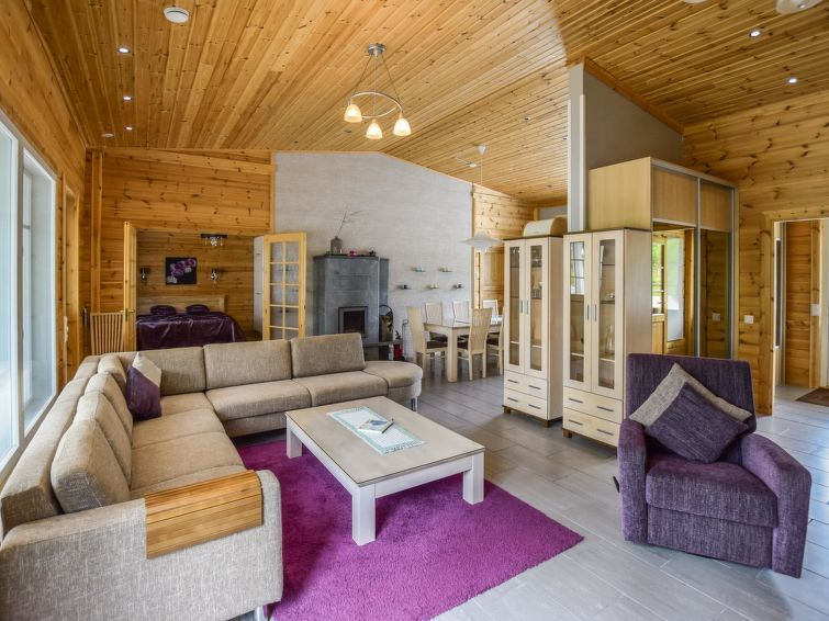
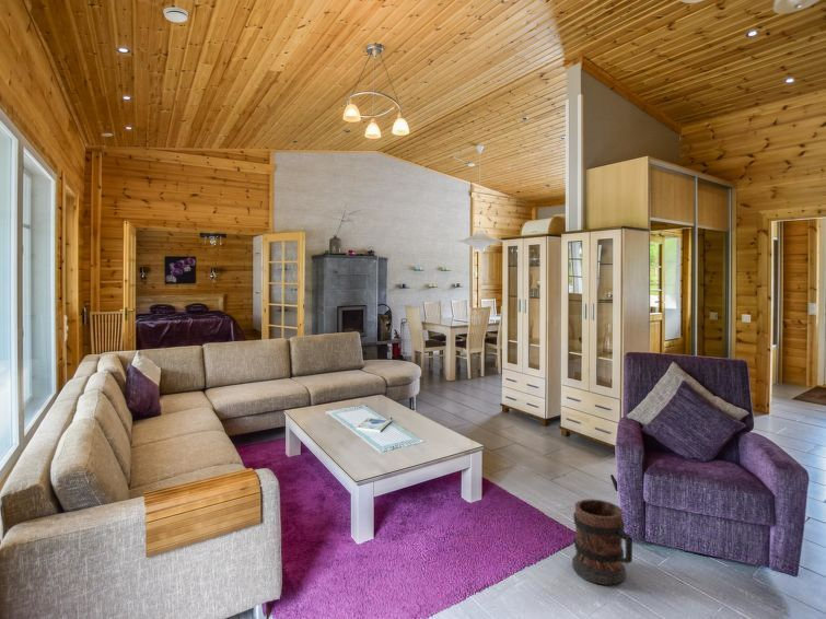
+ wooden barrel [571,499,633,586]
